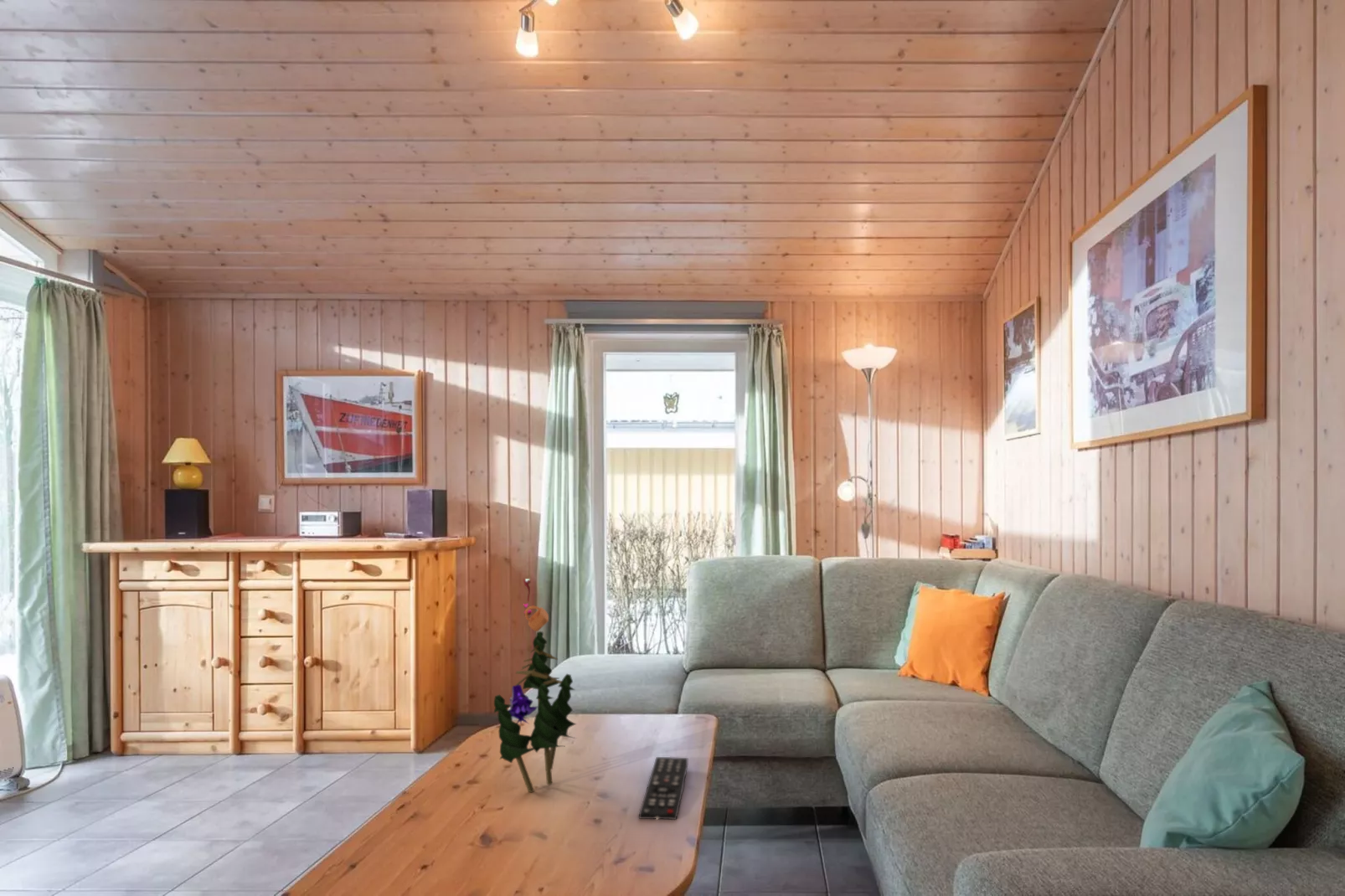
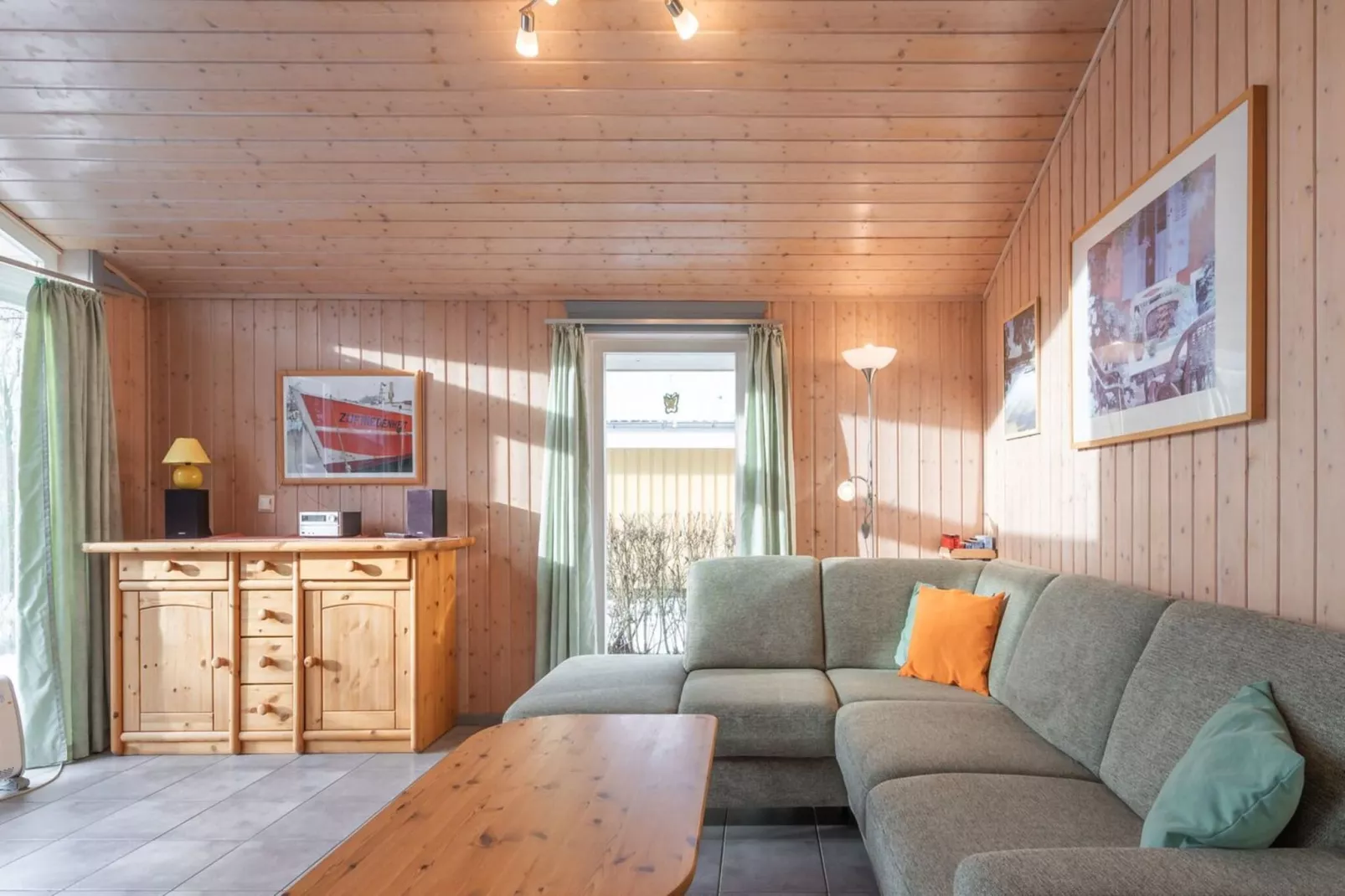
- remote control [638,756,688,821]
- plant [493,578,578,794]
